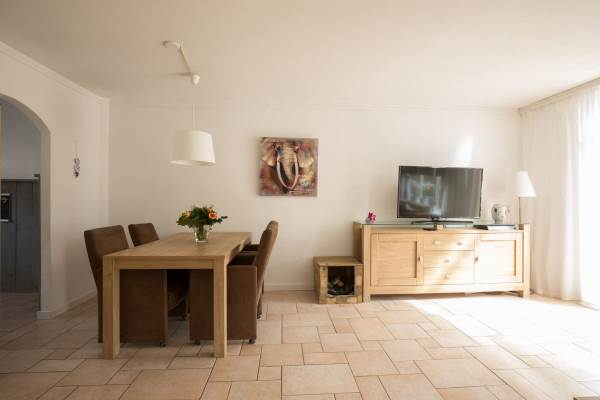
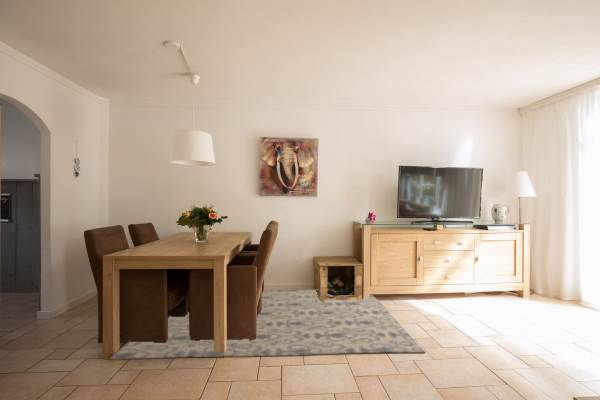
+ rug [109,289,426,361]
